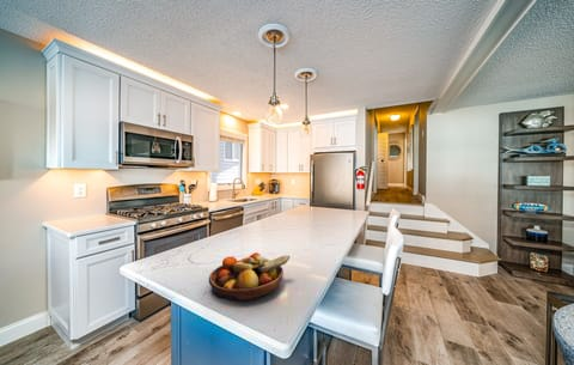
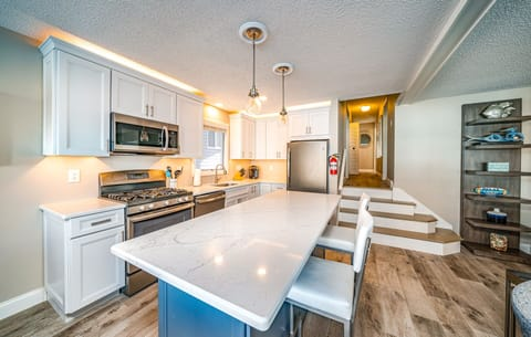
- fruit bowl [208,251,291,303]
